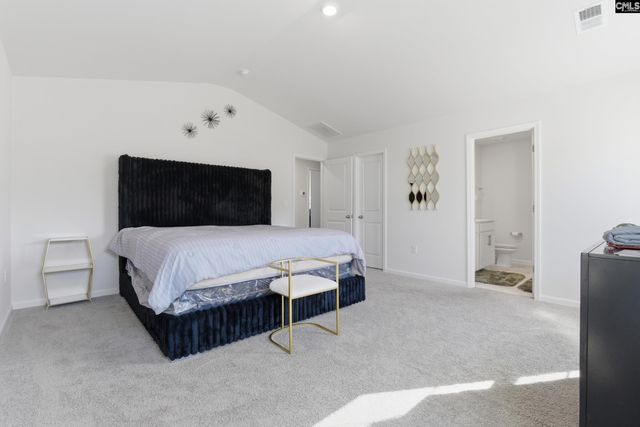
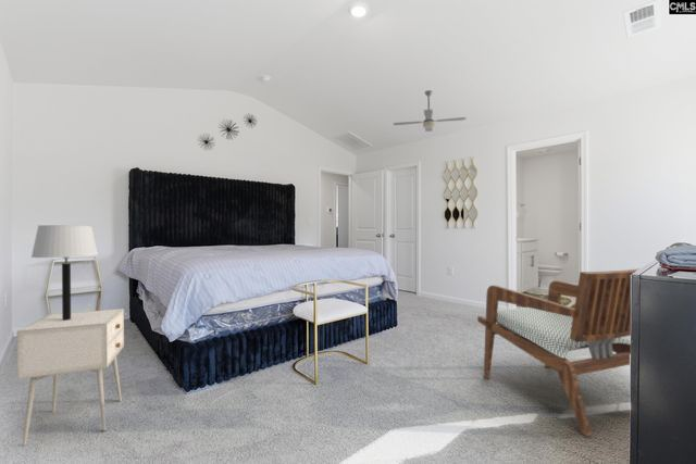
+ armchair [476,267,641,438]
+ ceiling fan [393,89,468,133]
+ table lamp [30,224,99,321]
+ nightstand [16,308,125,447]
